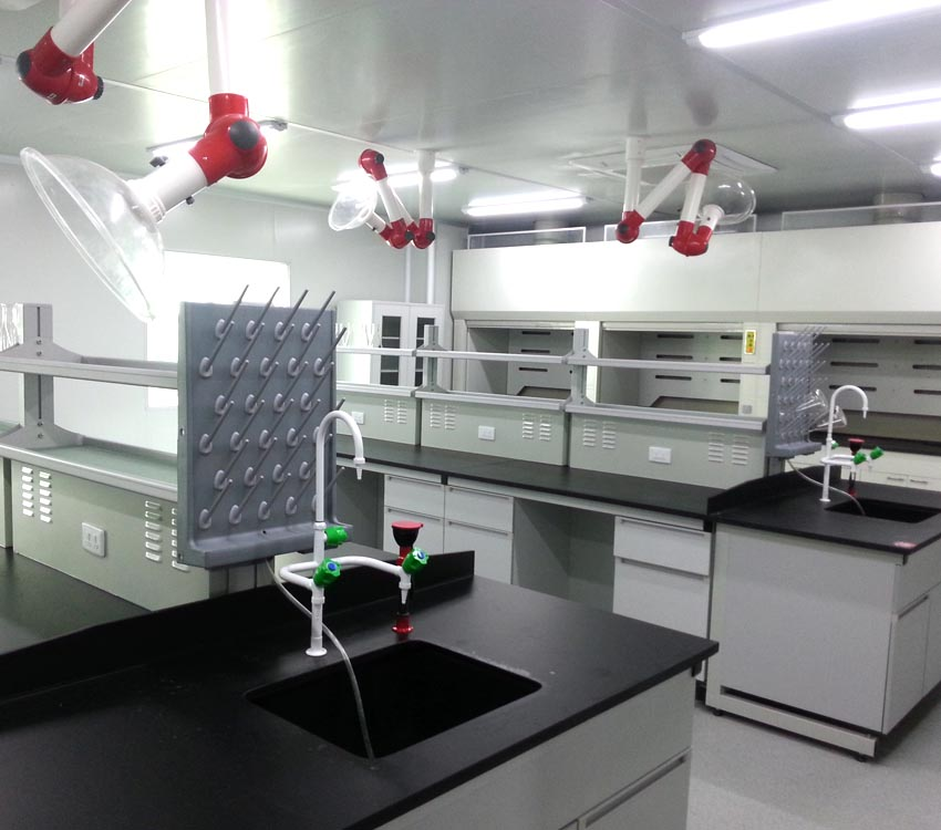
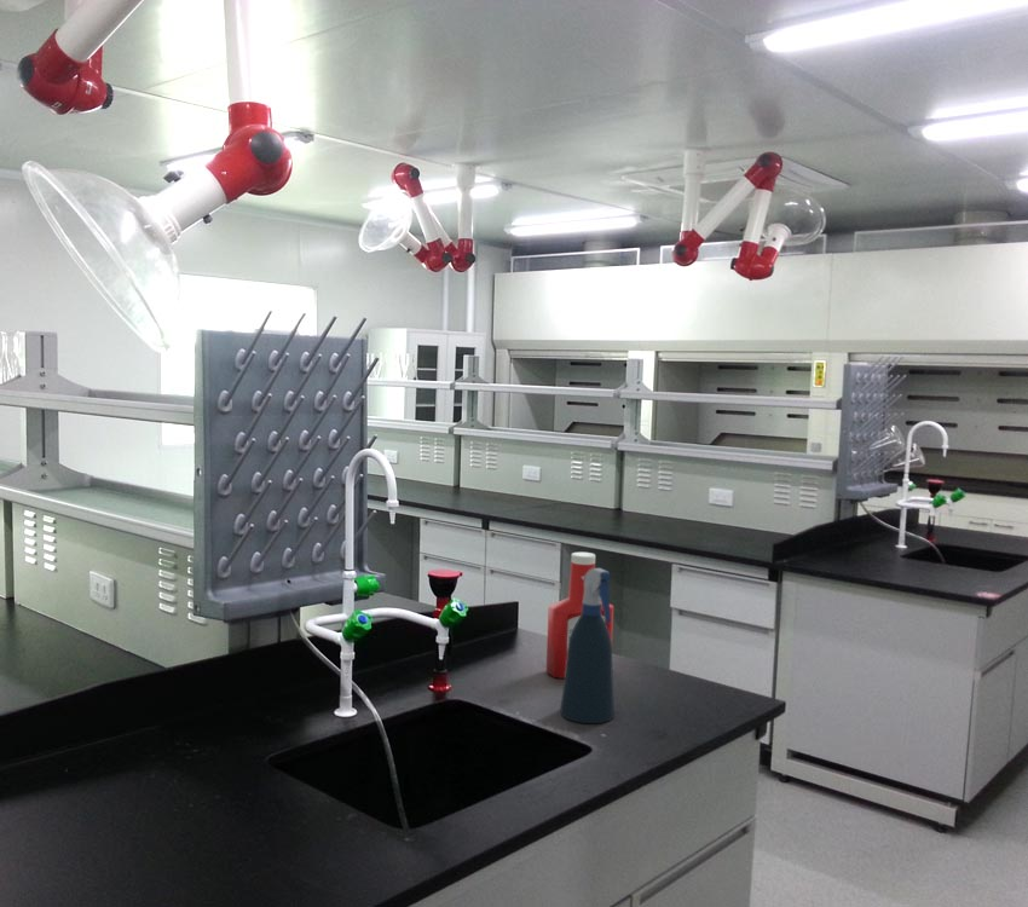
+ spray bottle [559,567,616,724]
+ soap bottle [545,551,614,680]
